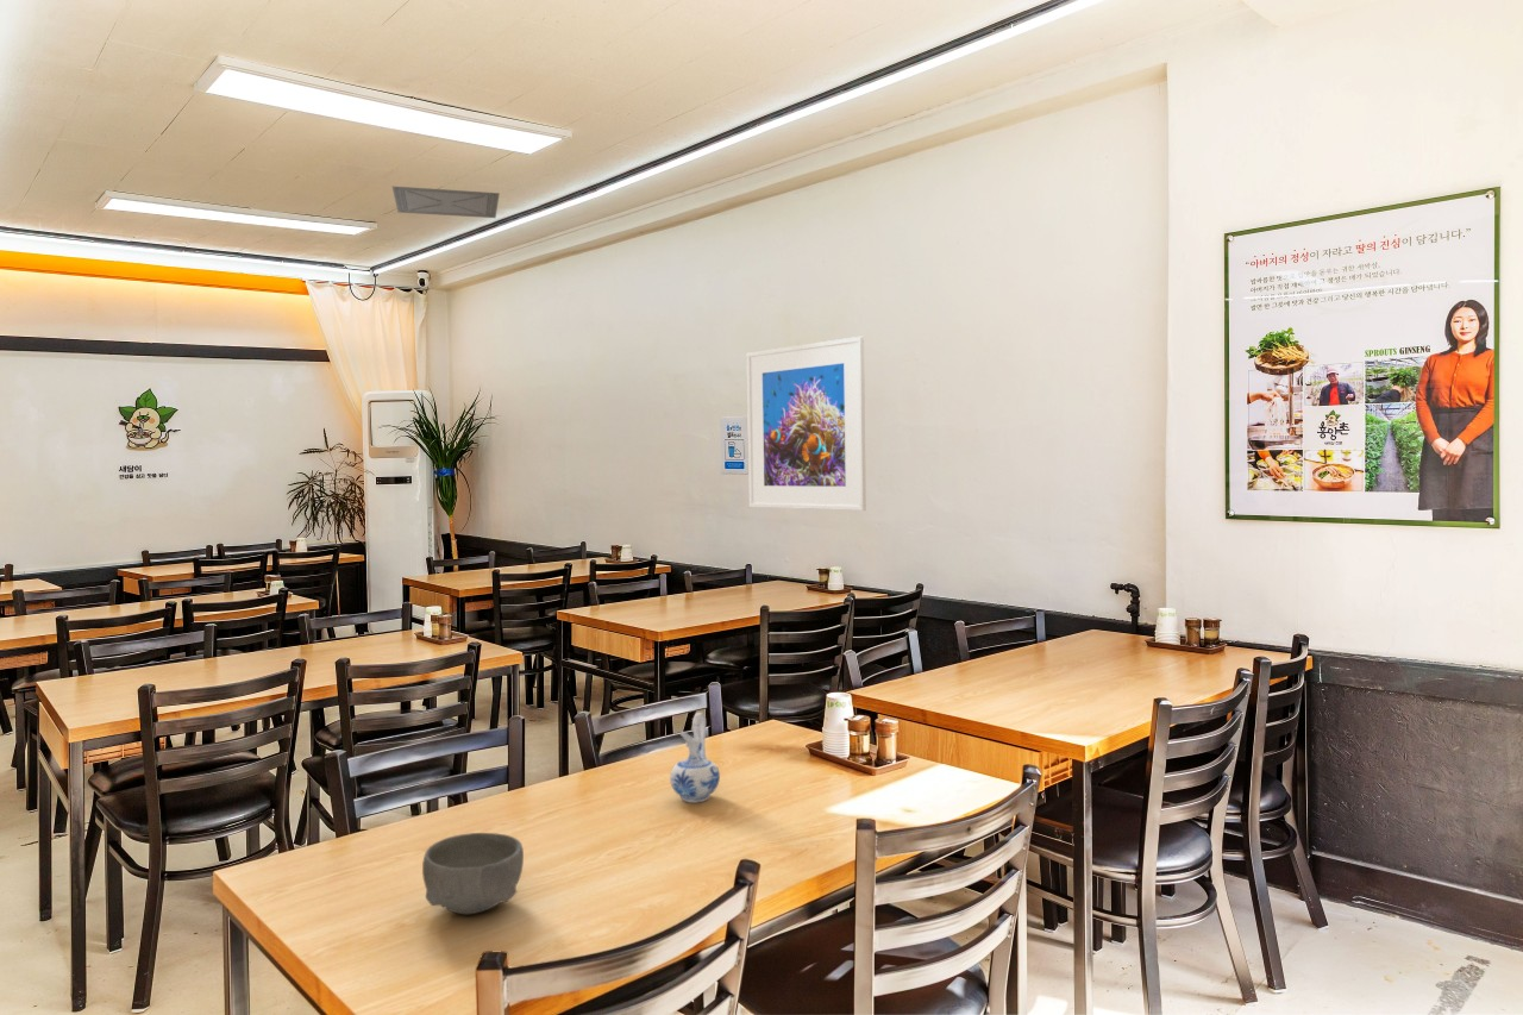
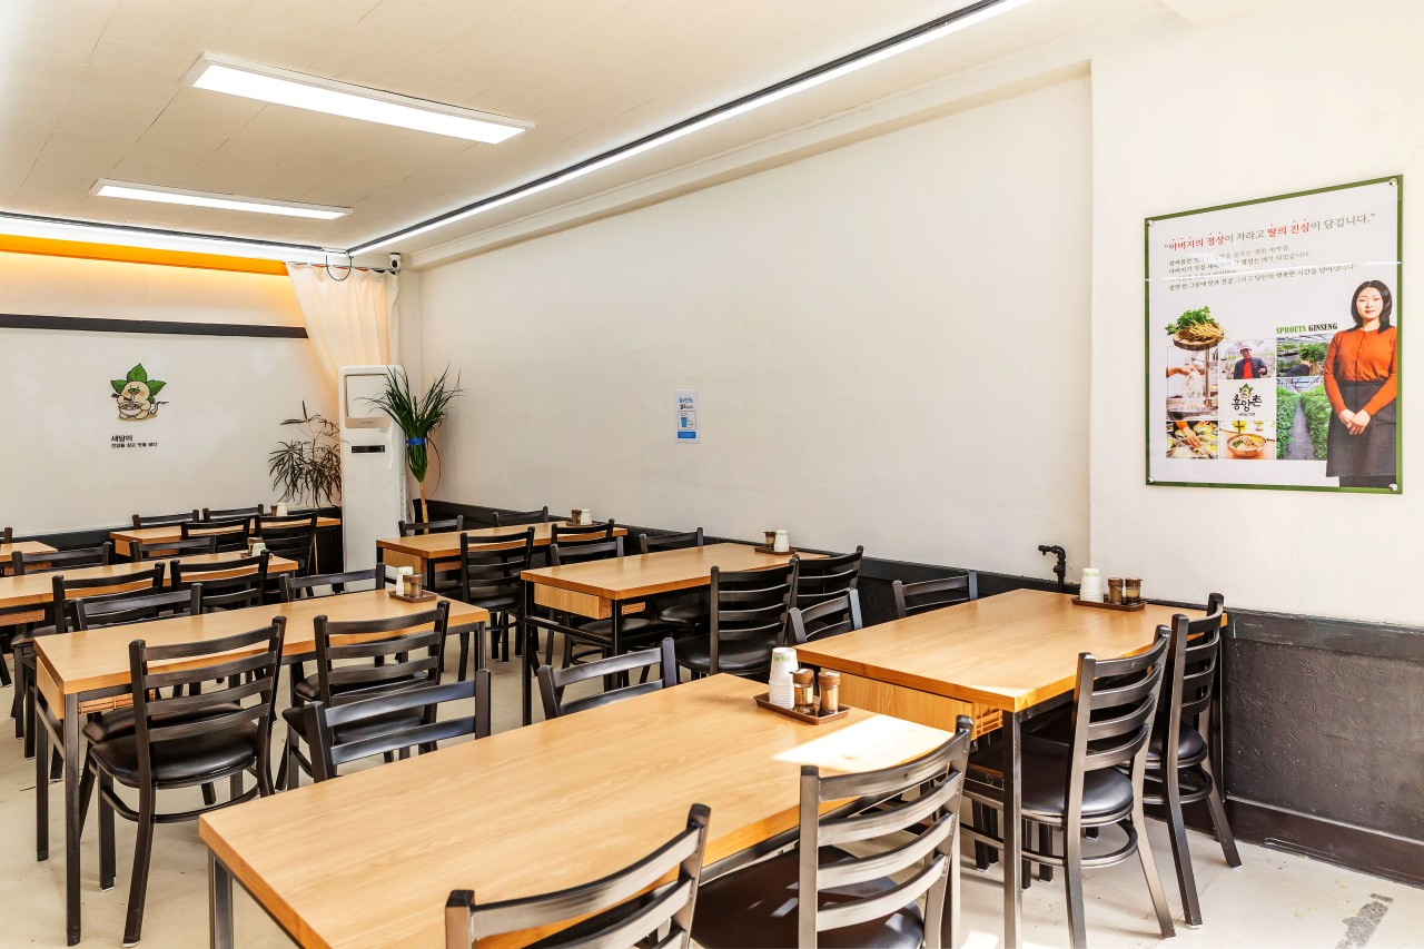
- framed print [746,336,867,512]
- ceramic pitcher [669,712,721,804]
- bowl [421,832,525,915]
- ceiling vent [391,186,501,219]
